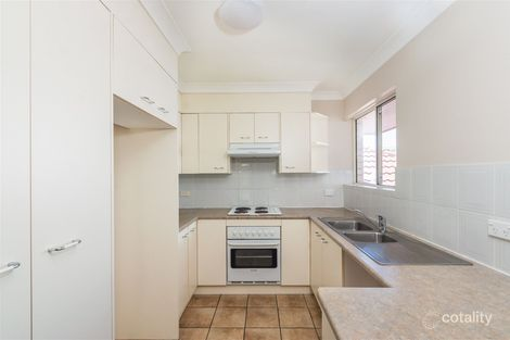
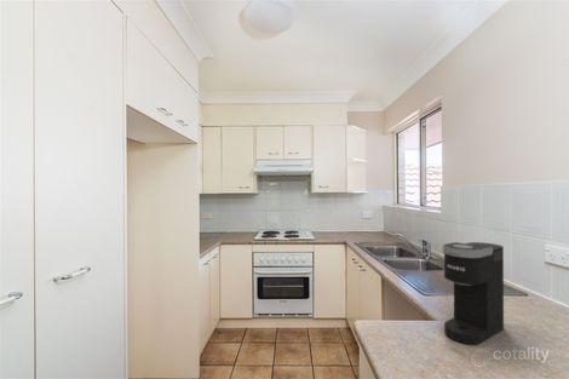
+ coffee maker [442,241,505,345]
